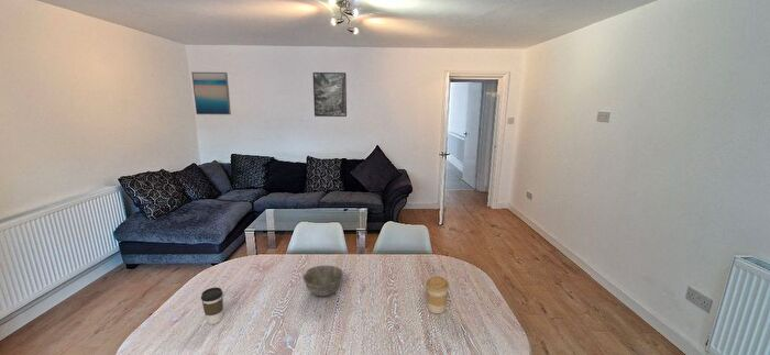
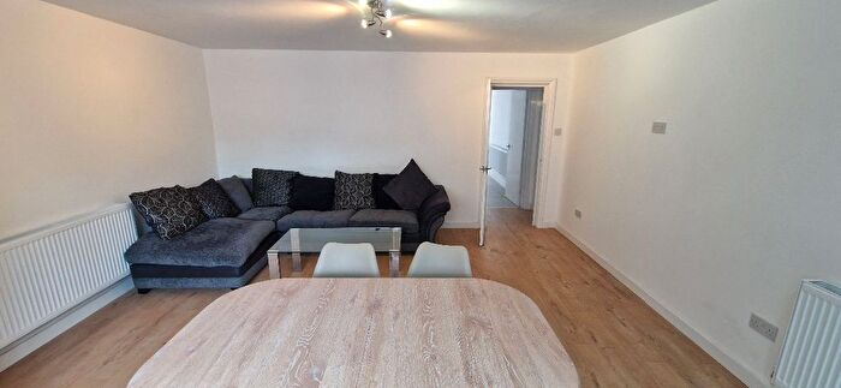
- coffee cup [425,275,450,314]
- wall art [190,71,232,115]
- coffee cup [200,286,224,325]
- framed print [312,71,348,118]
- bowl [301,265,344,297]
